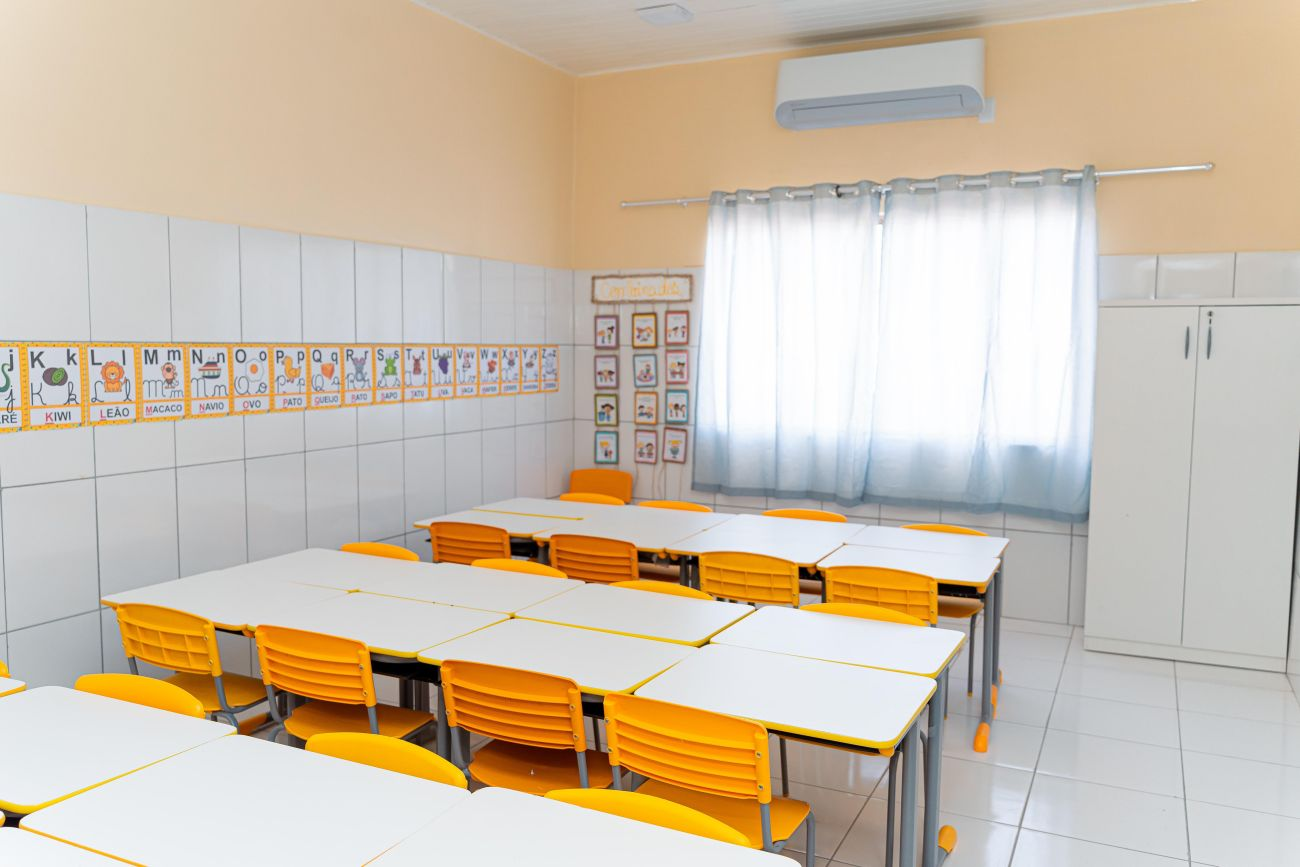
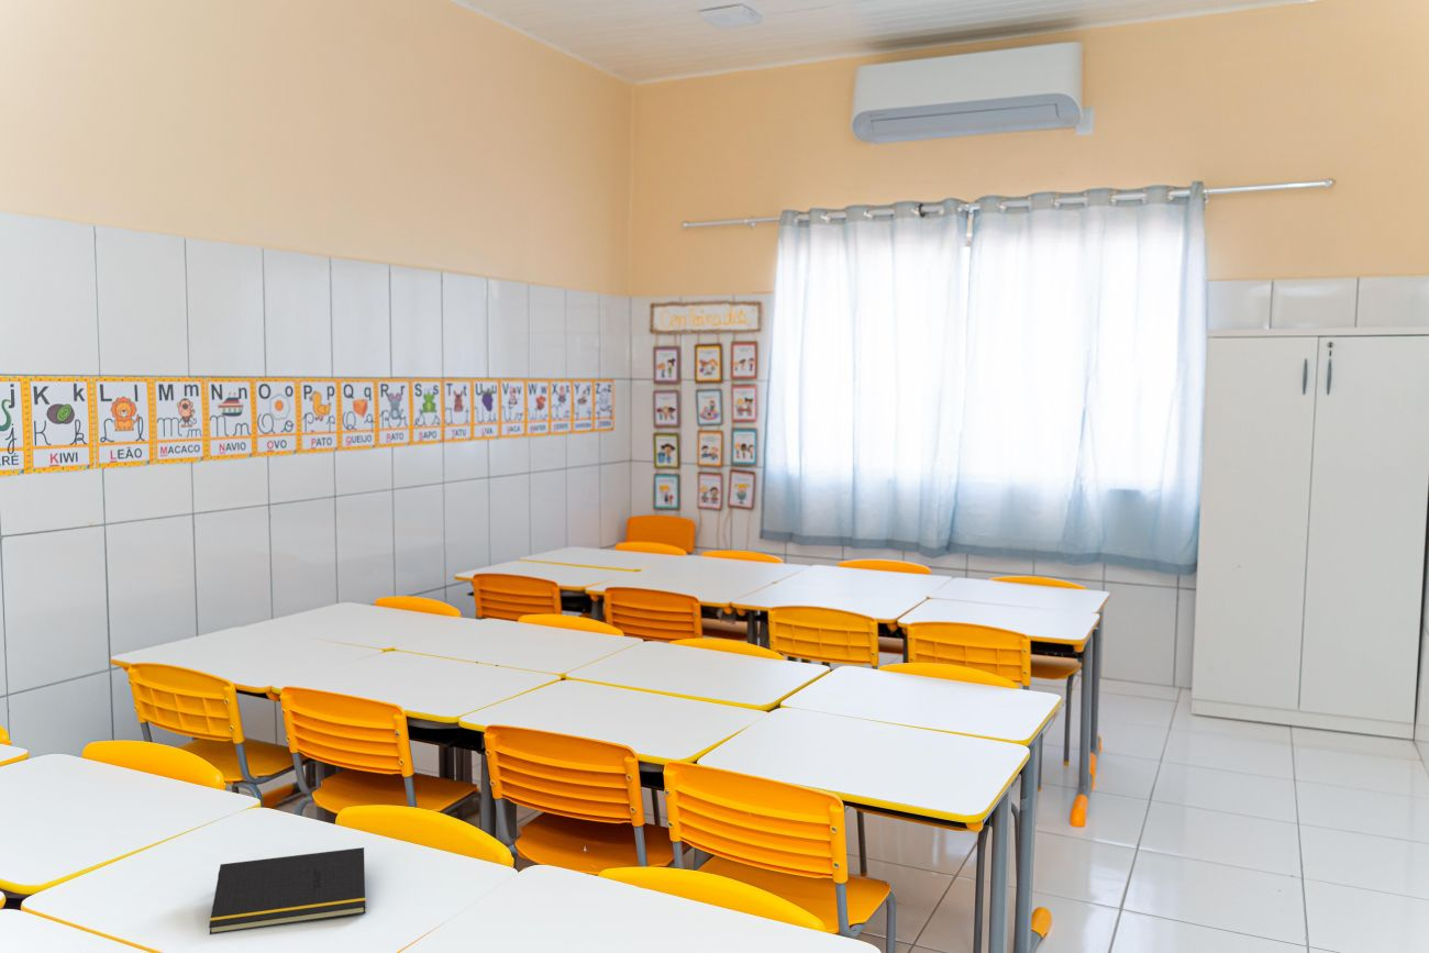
+ notepad [208,846,367,935]
